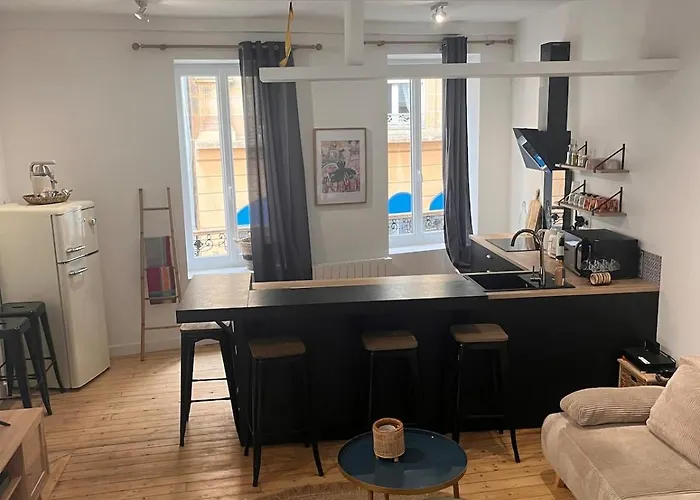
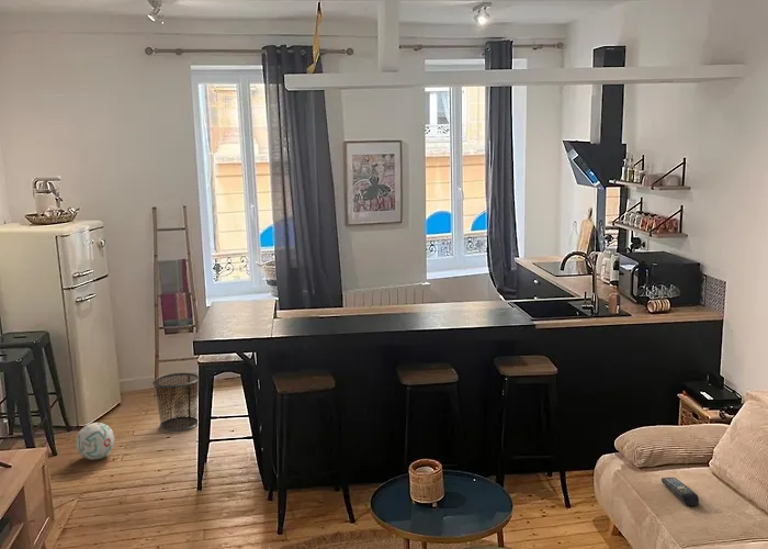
+ remote control [660,477,700,507]
+ ball [75,422,115,461]
+ waste bin [151,372,200,433]
